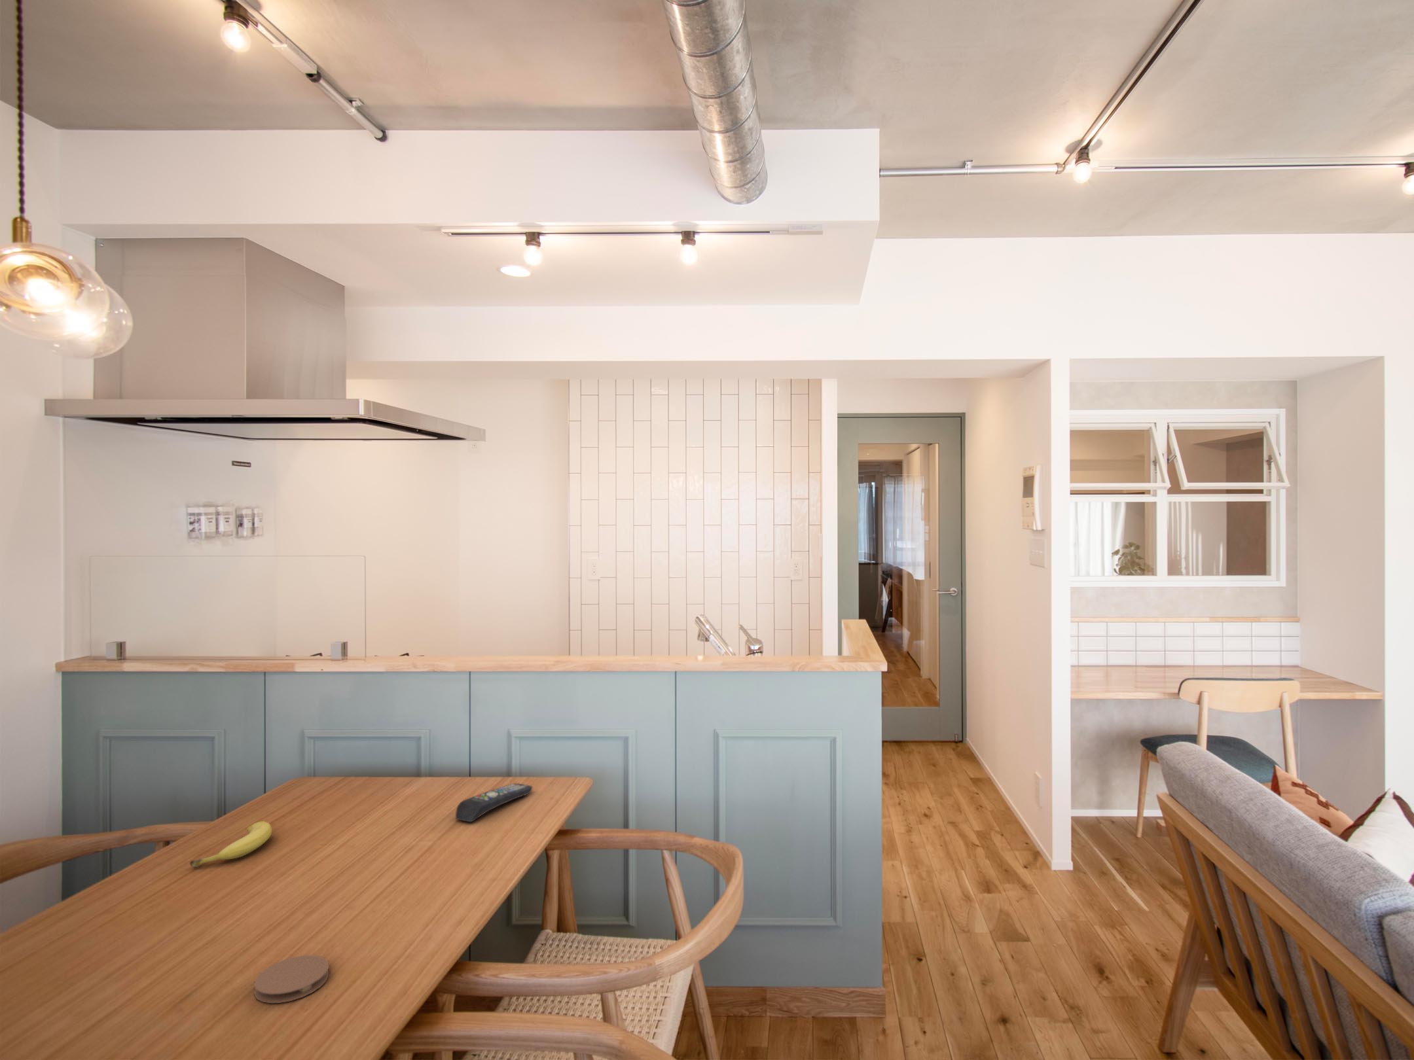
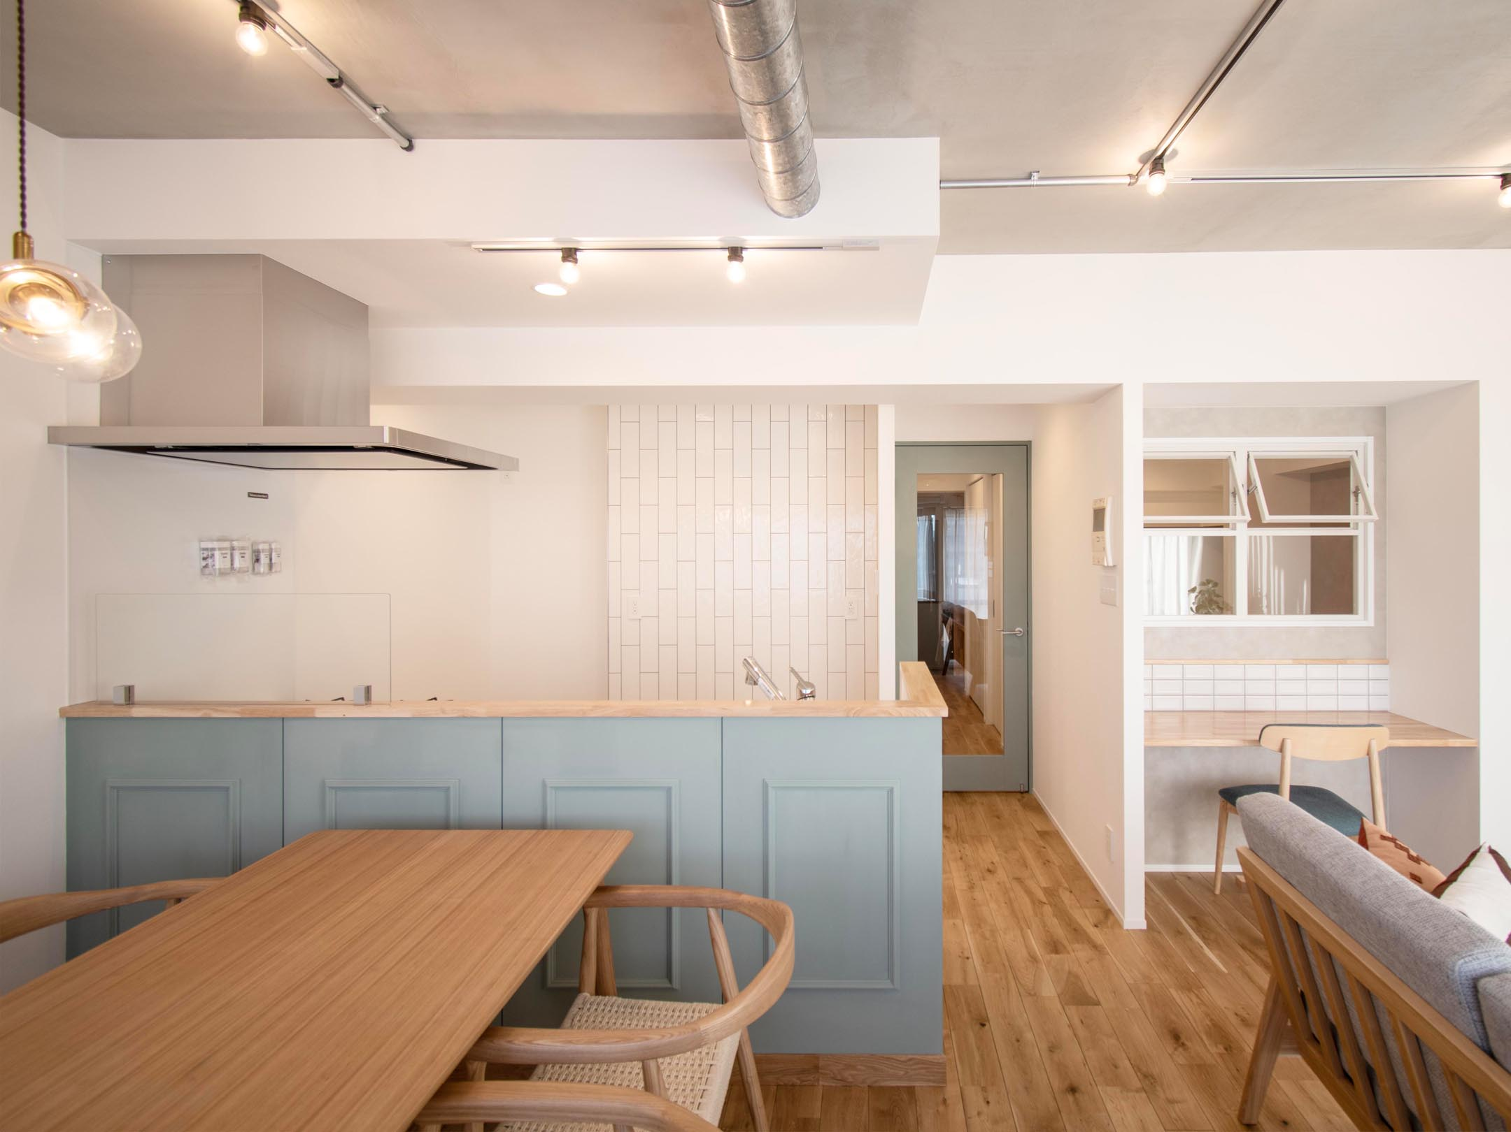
- fruit [189,821,273,867]
- remote control [455,783,533,823]
- coaster [254,954,330,1003]
